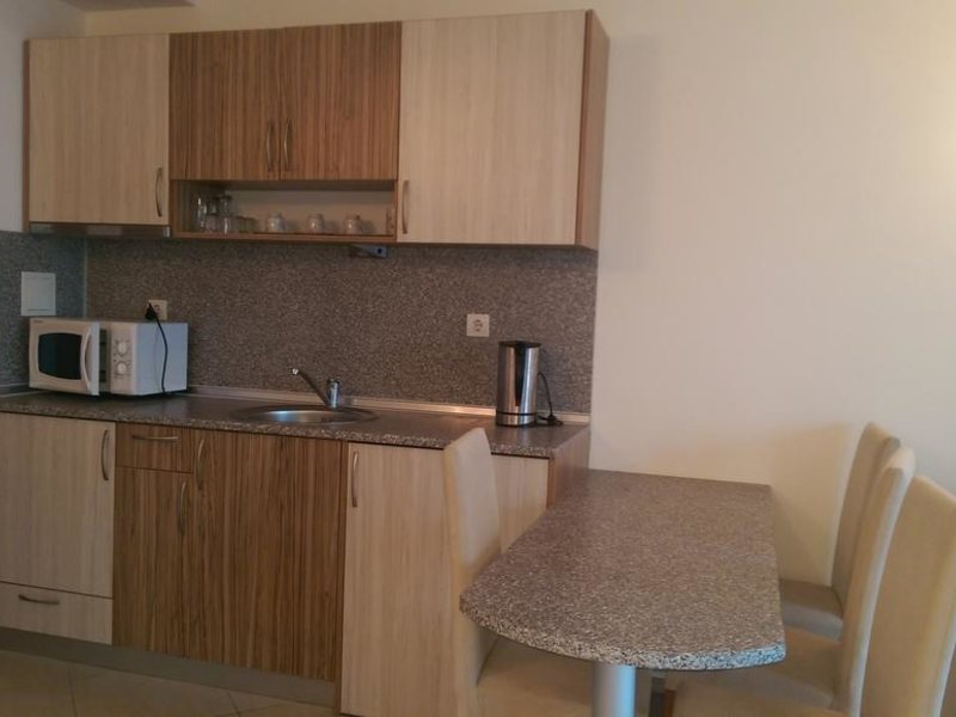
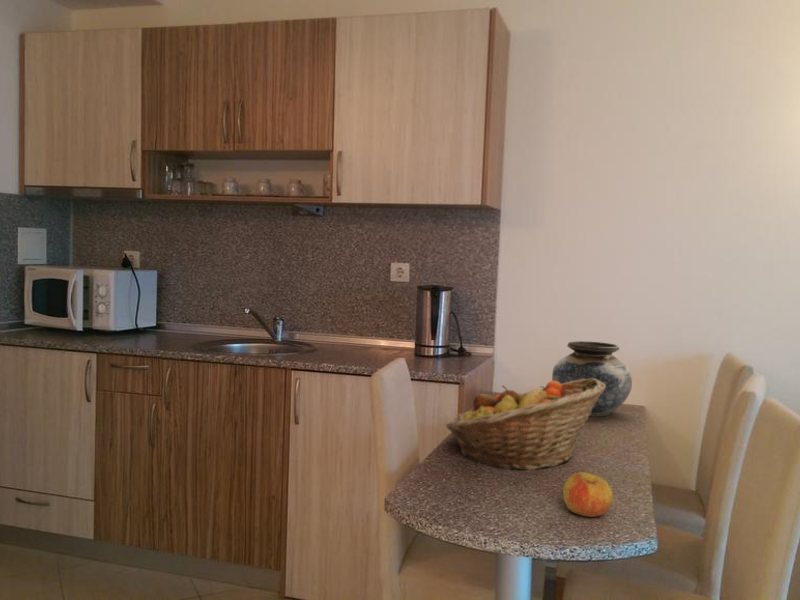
+ apple [562,471,614,518]
+ fruit basket [445,378,605,471]
+ vase [551,340,633,418]
